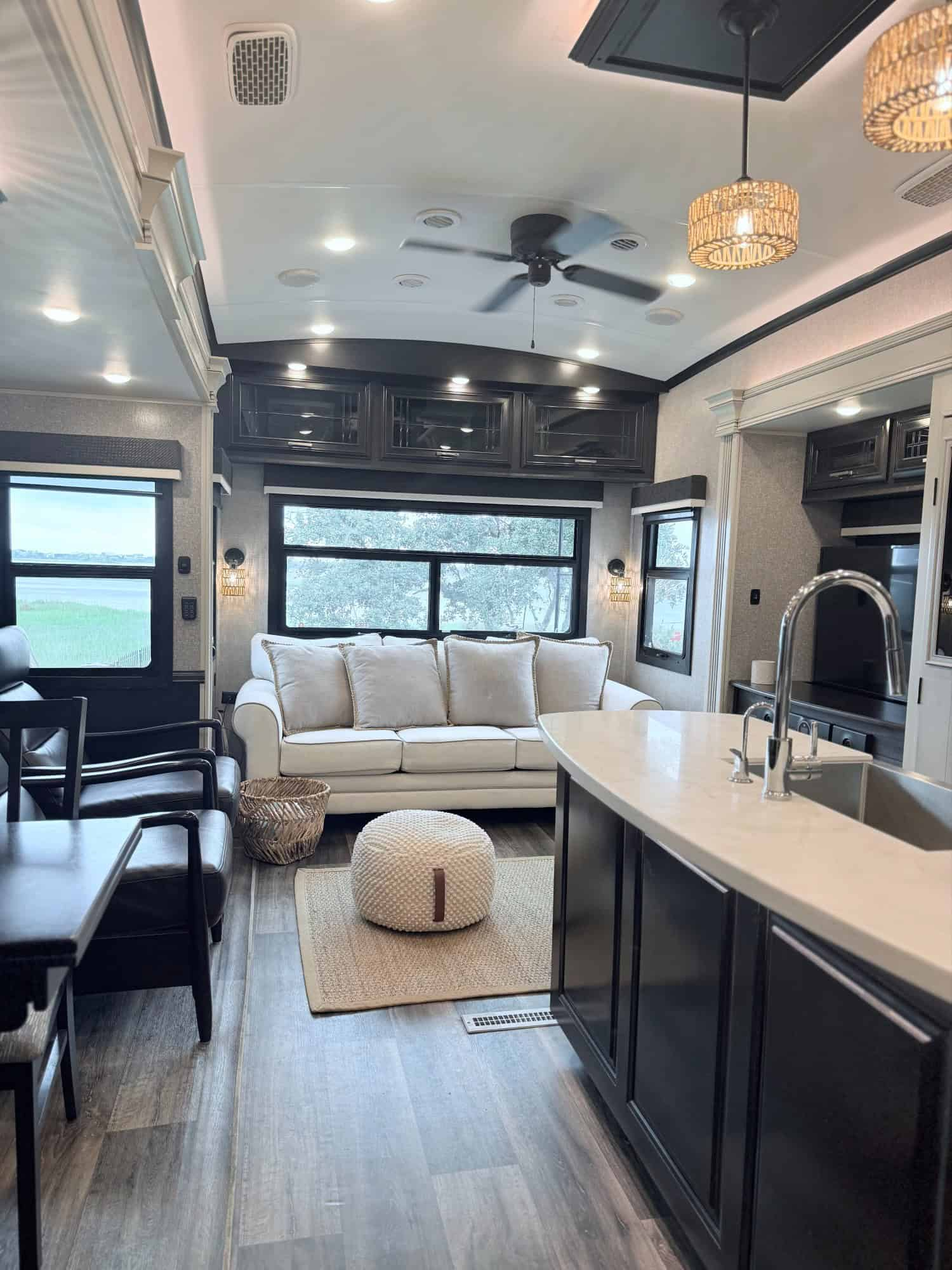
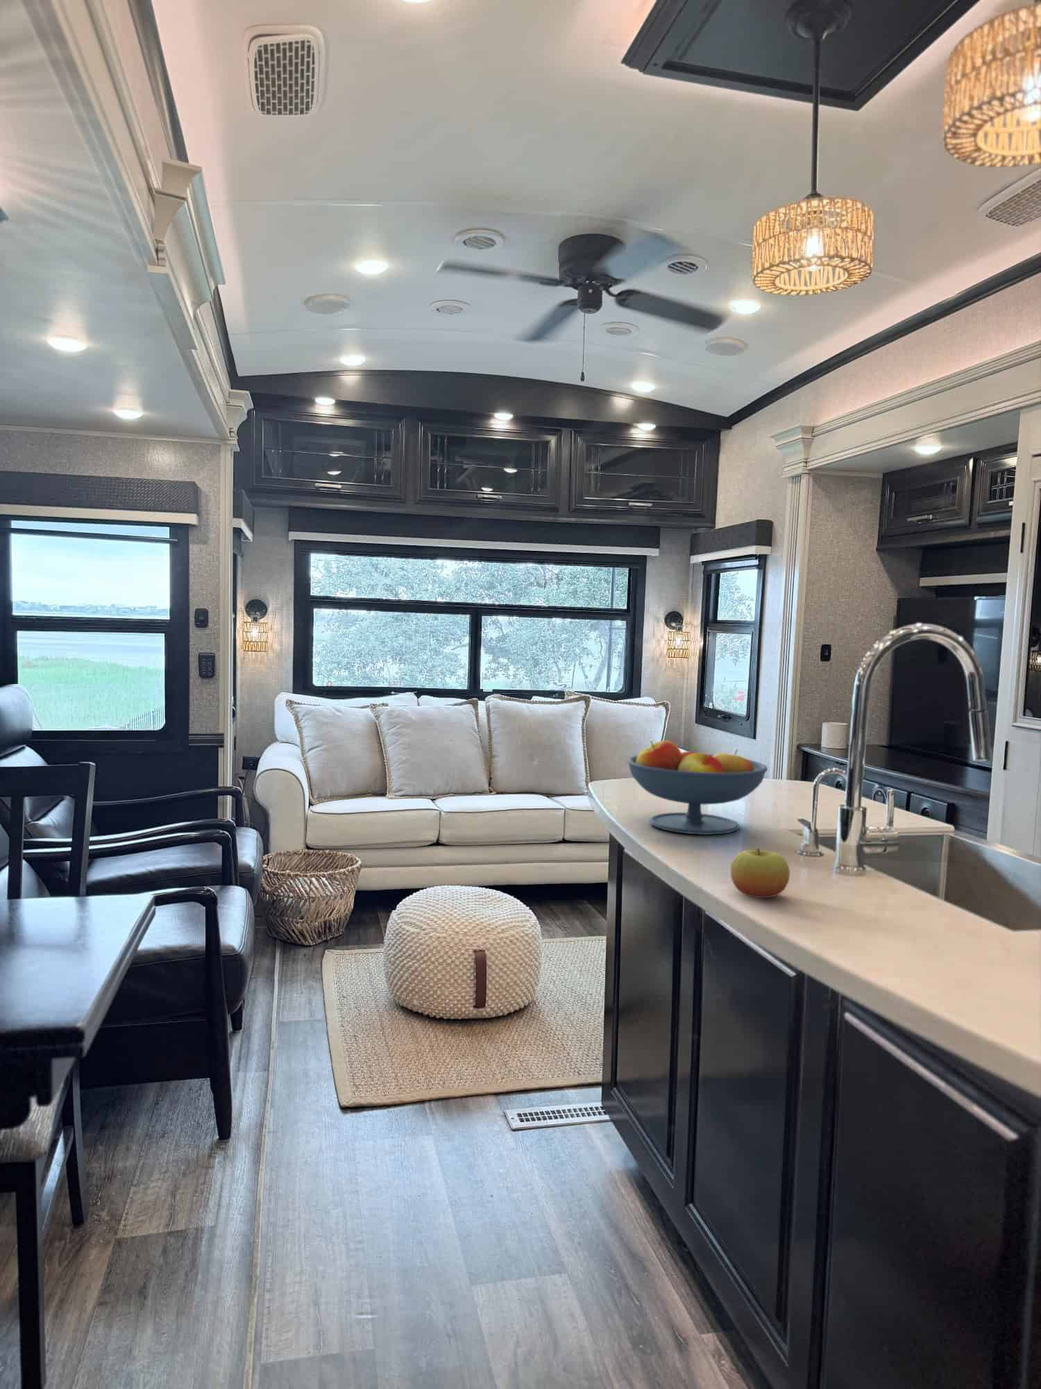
+ apple [730,848,791,899]
+ fruit bowl [625,739,769,836]
